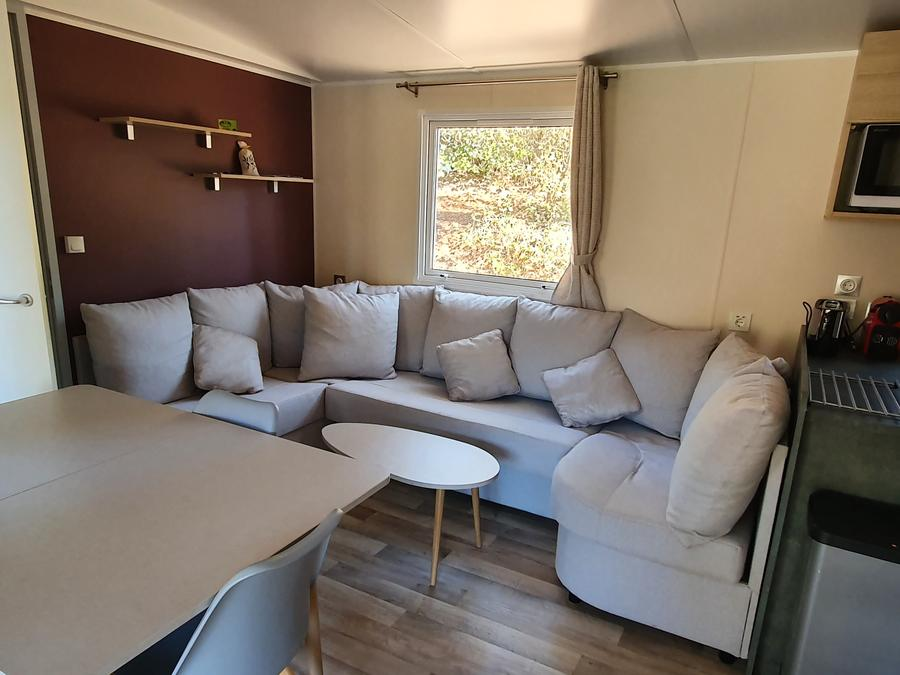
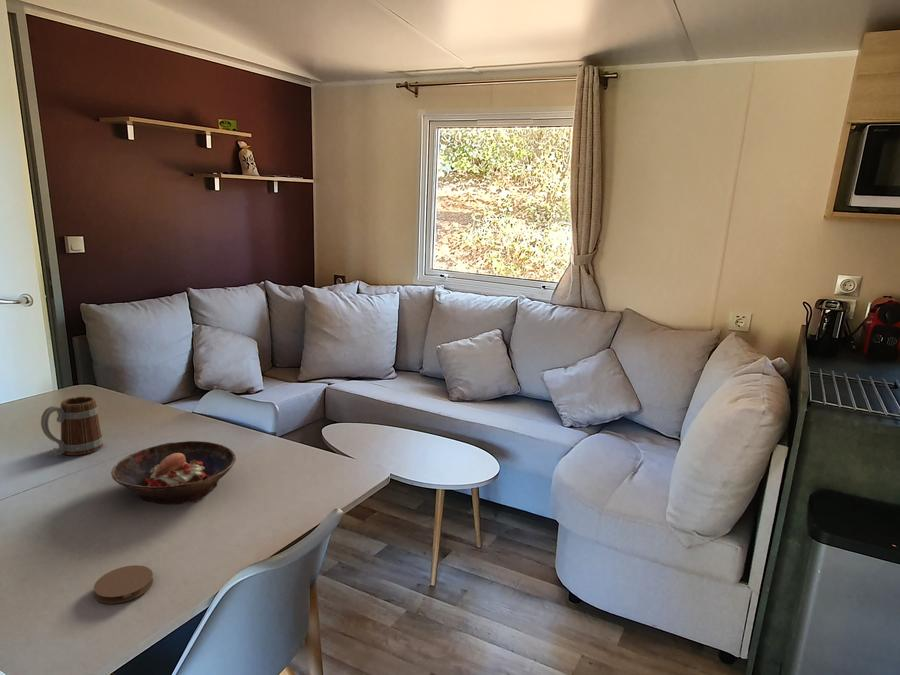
+ coaster [93,564,154,605]
+ bowl [110,440,237,505]
+ mug [40,395,105,456]
